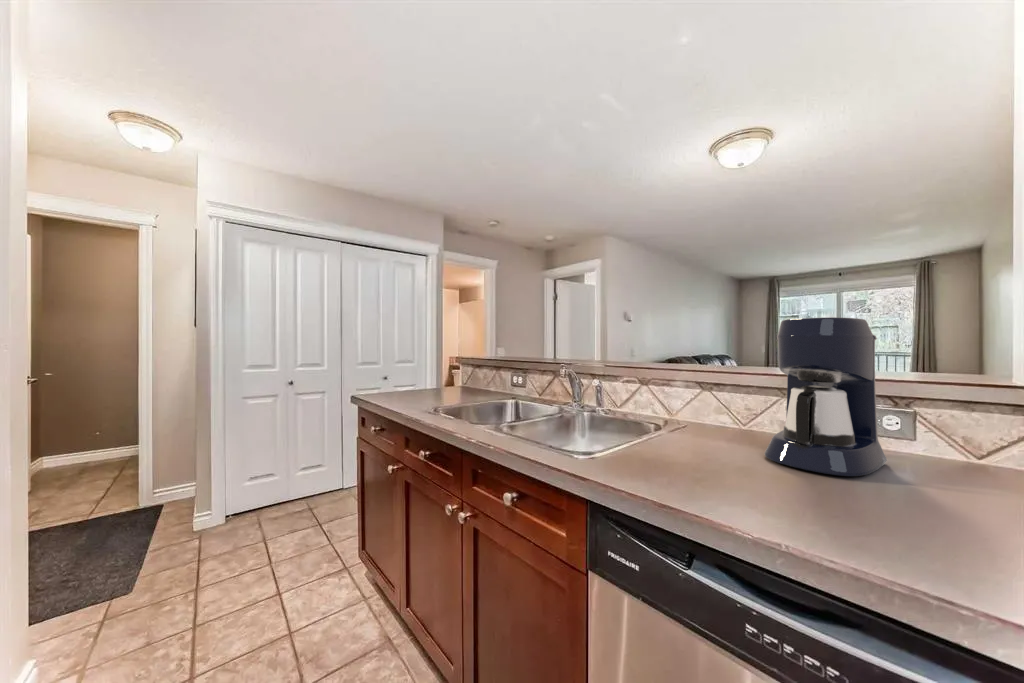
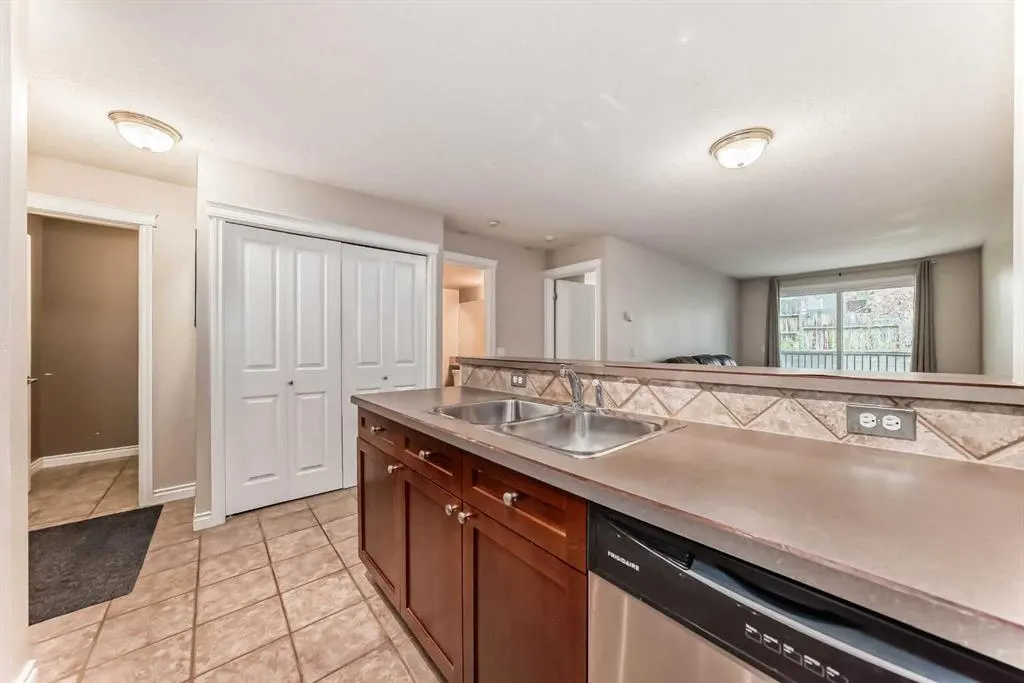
- coffee maker [764,316,888,477]
